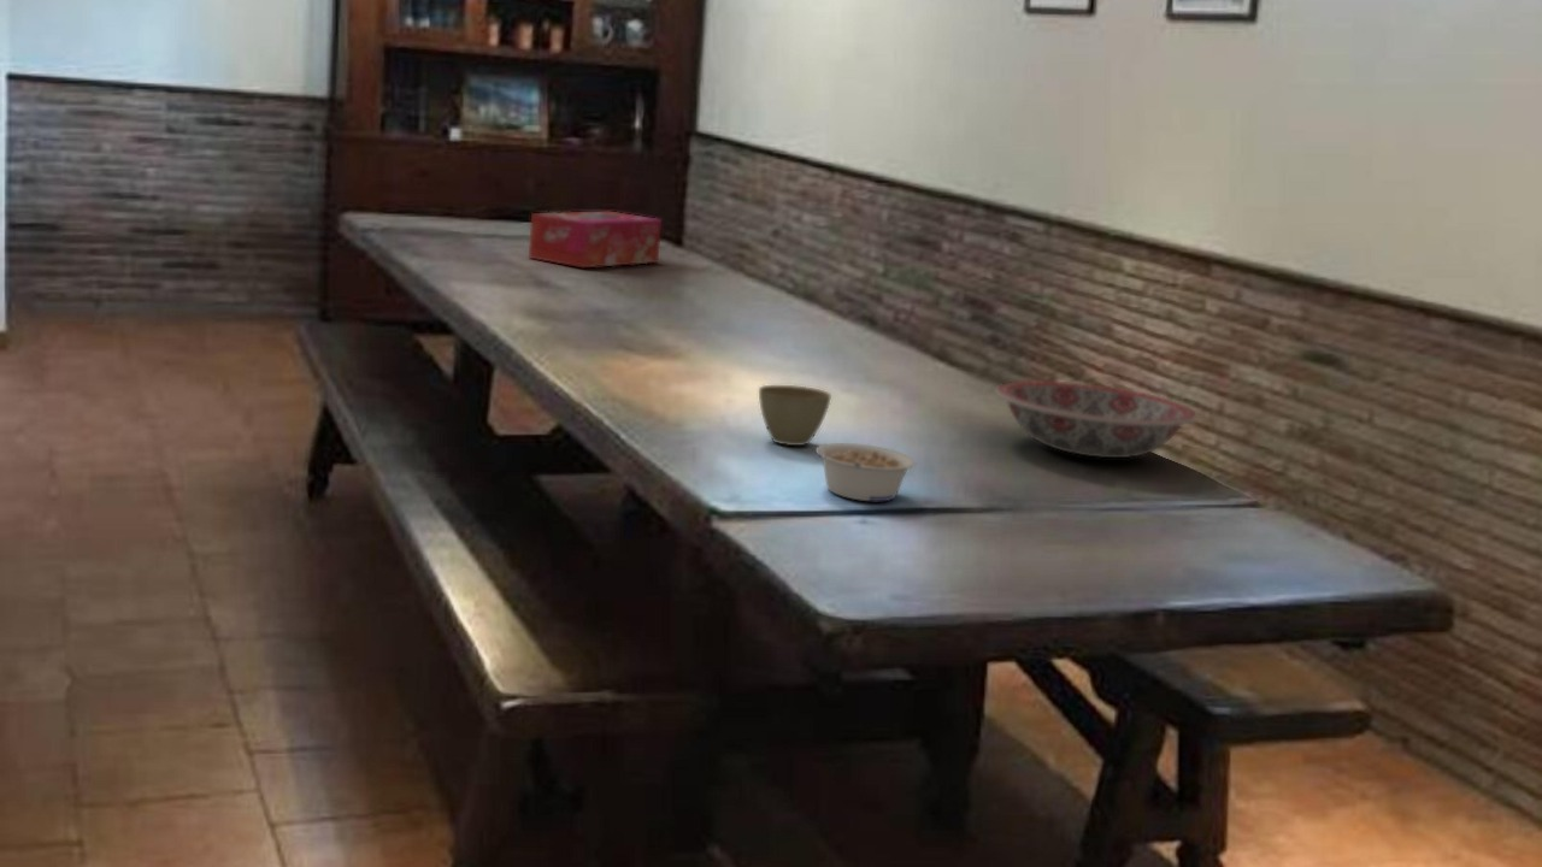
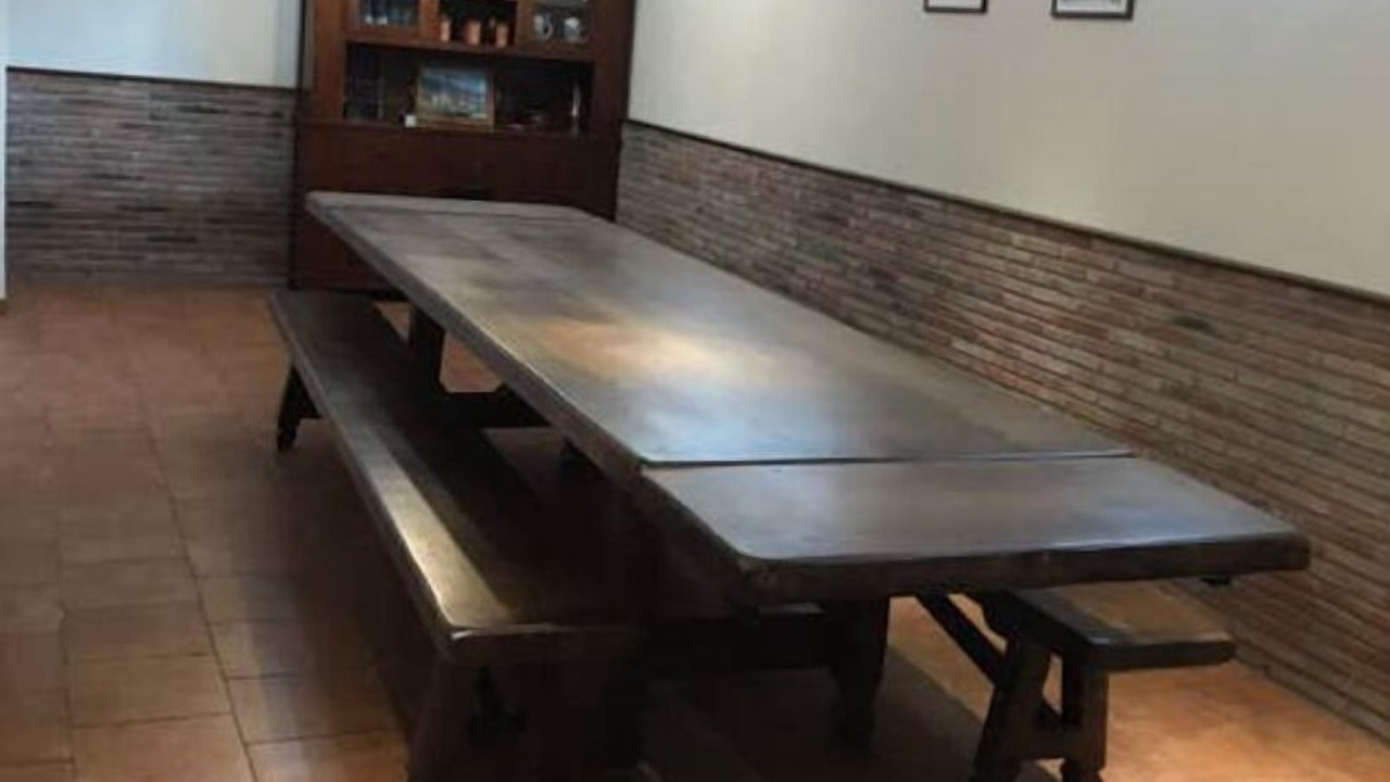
- tissue box [528,211,663,269]
- flower pot [758,384,832,447]
- ceramic bowl [995,379,1197,459]
- legume [814,442,917,502]
